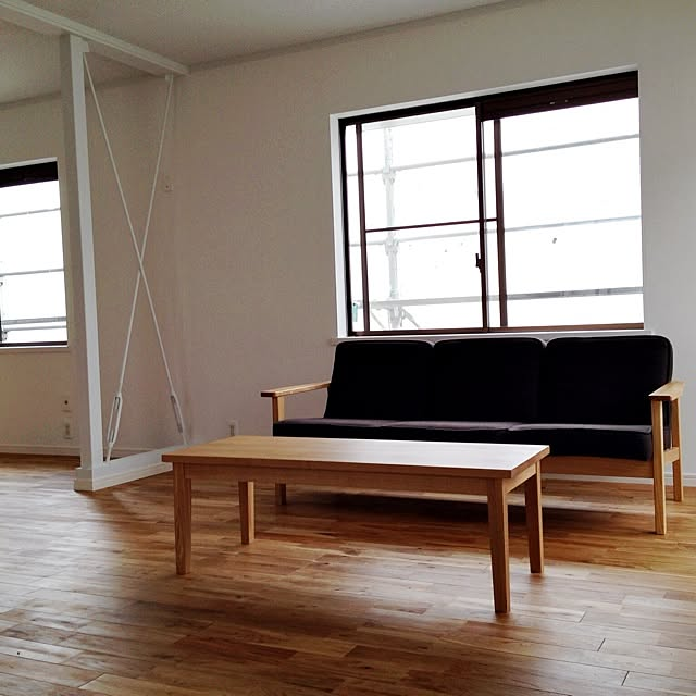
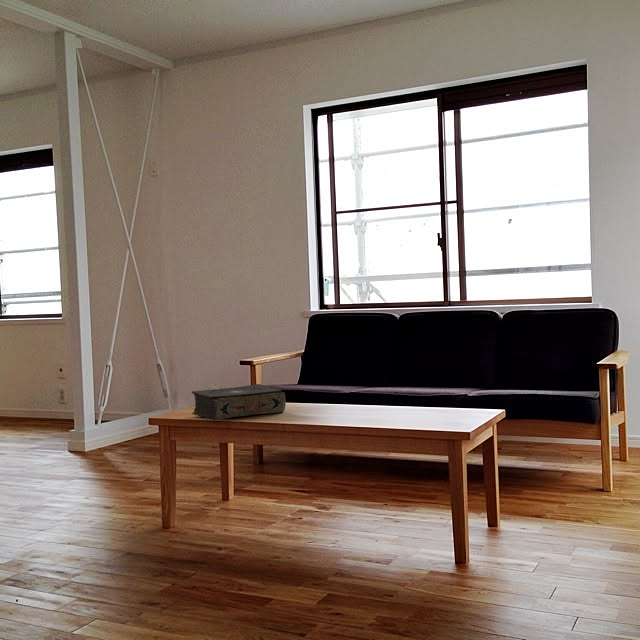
+ book [191,383,287,421]
